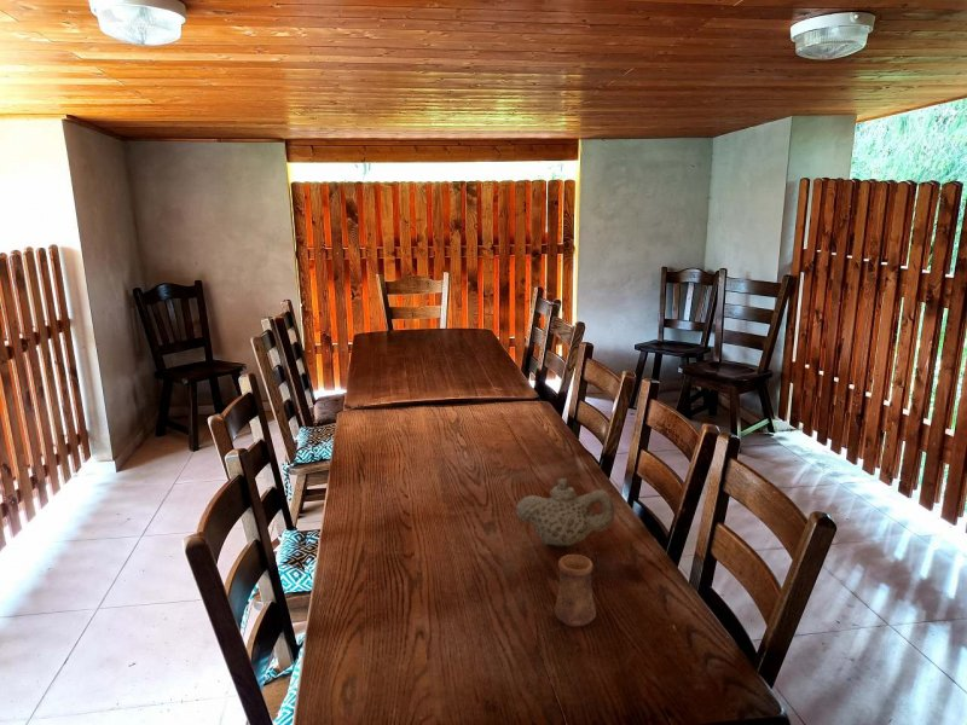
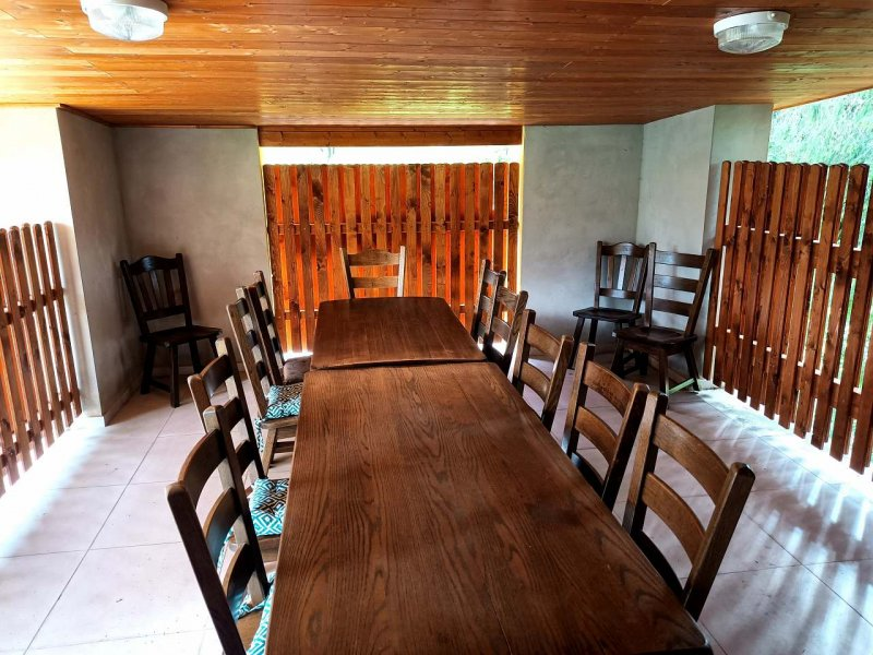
- teapot [515,477,615,547]
- cup [554,553,597,628]
